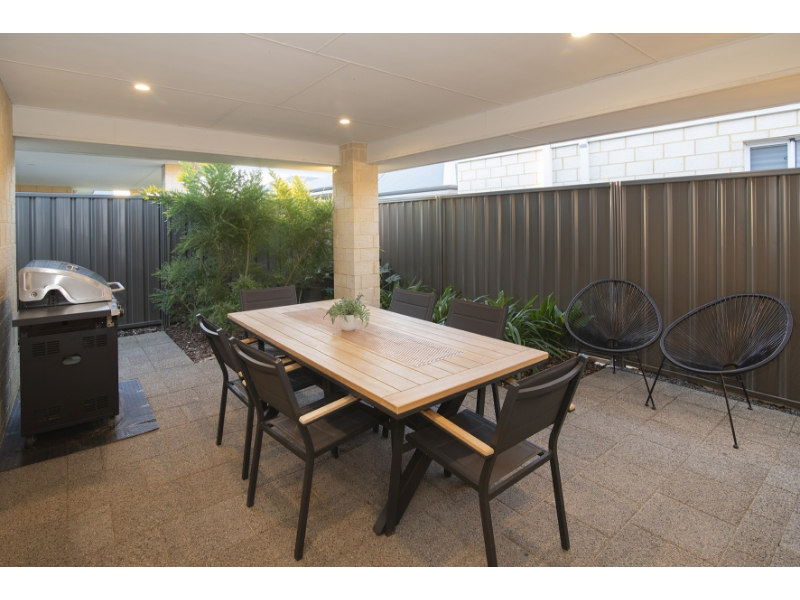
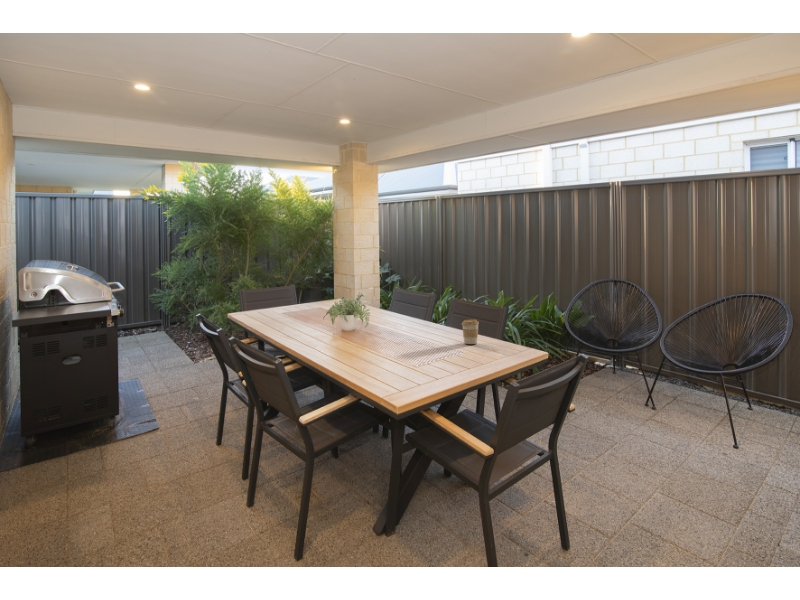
+ coffee cup [461,318,480,345]
